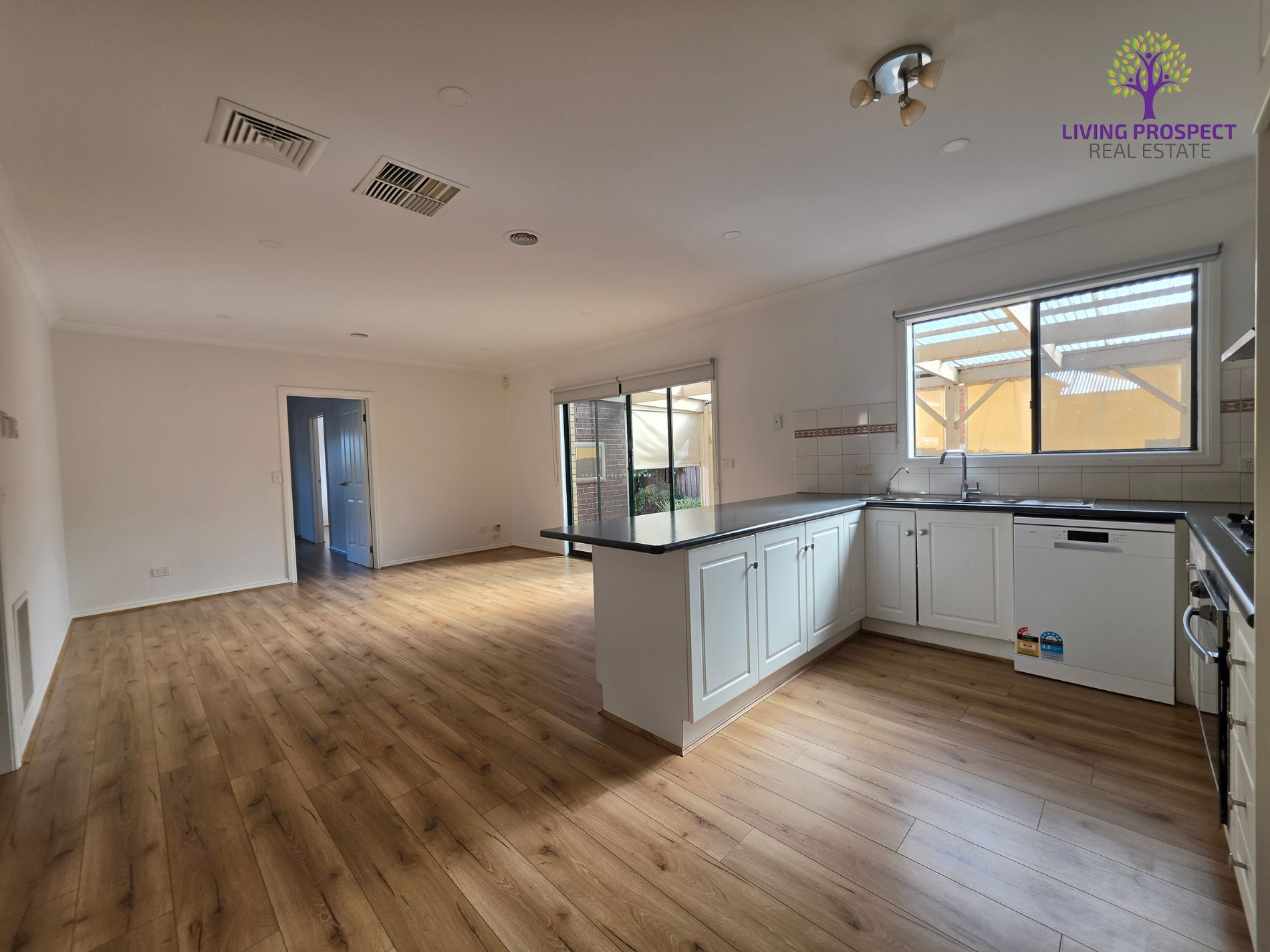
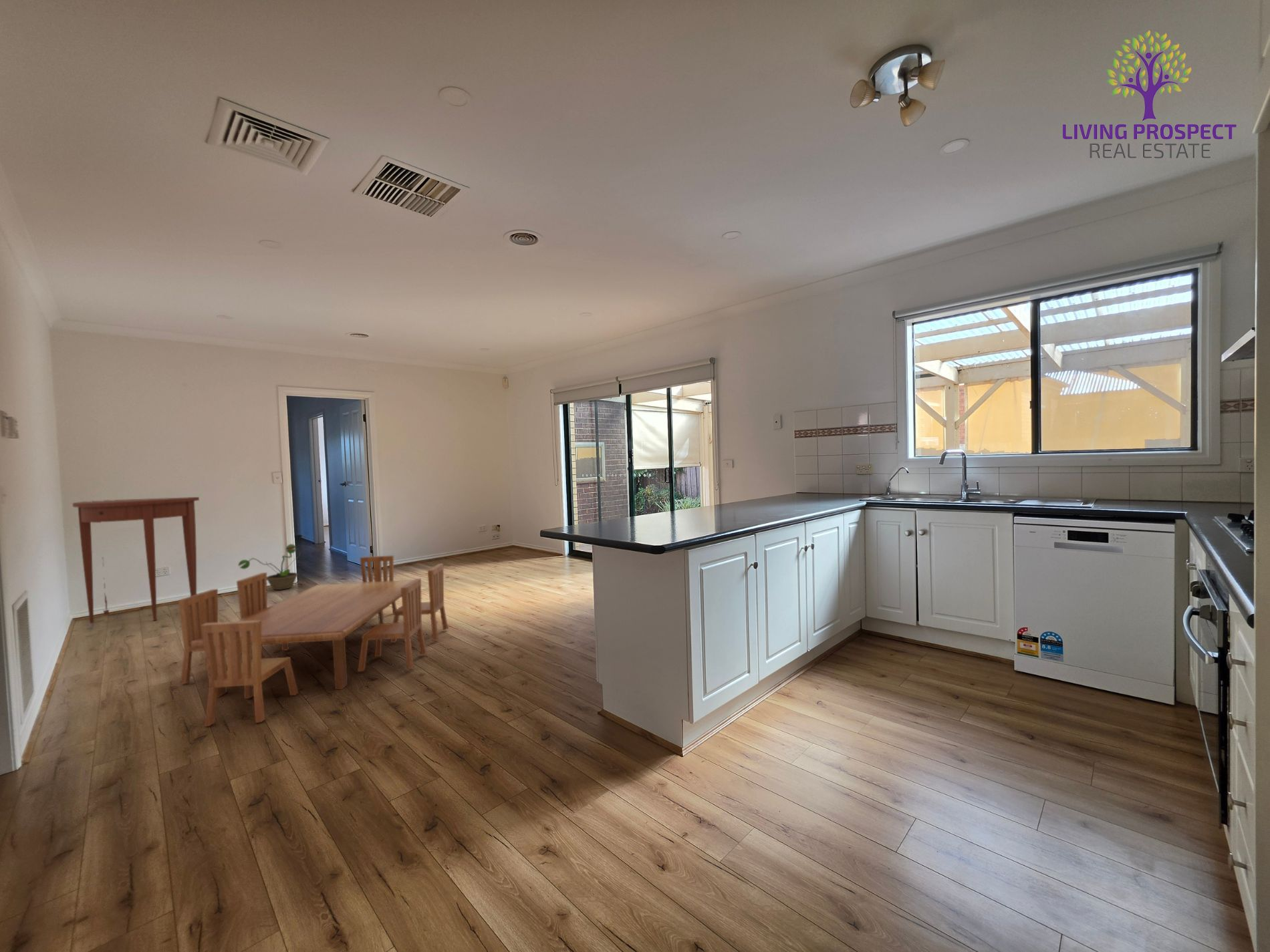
+ dining table [178,554,449,727]
+ console table [72,496,200,624]
+ decorative plant [237,543,301,591]
